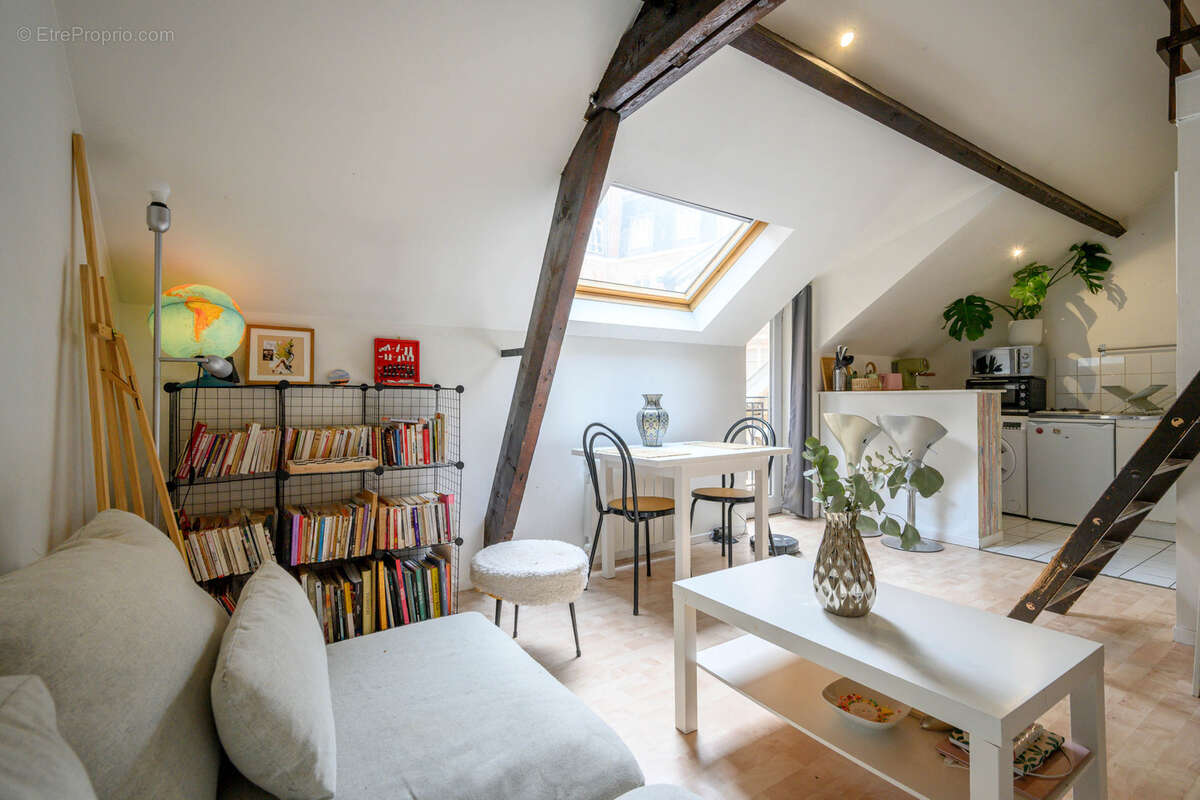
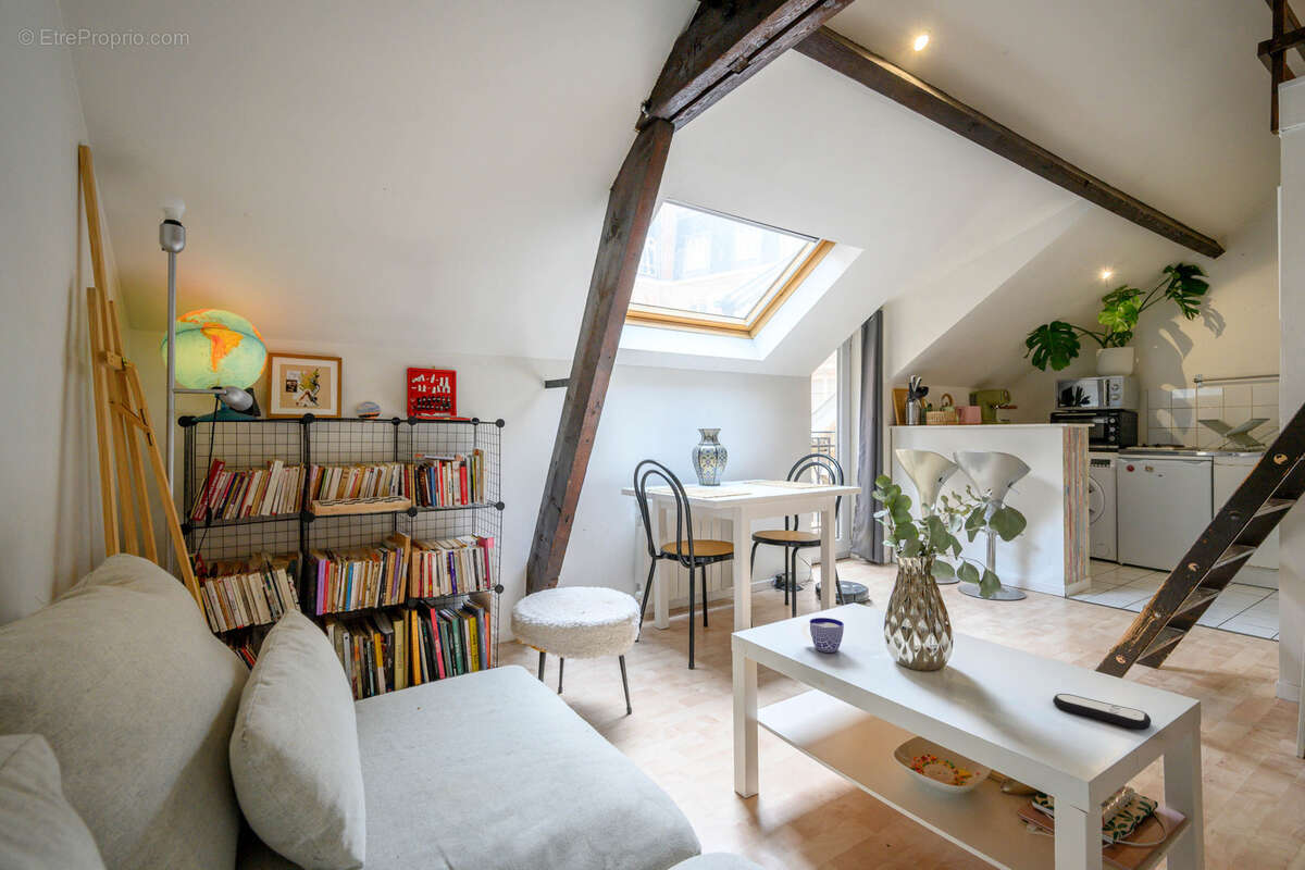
+ remote control [1052,693,1152,731]
+ cup [800,617,845,654]
